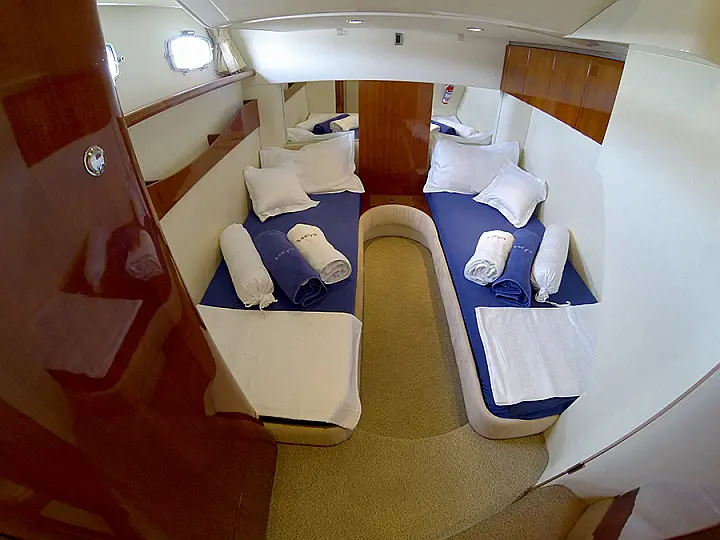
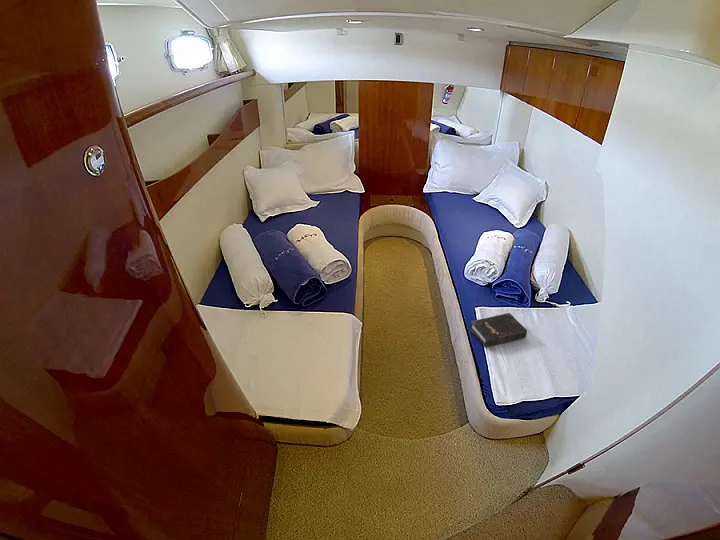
+ hardback book [469,312,528,348]
